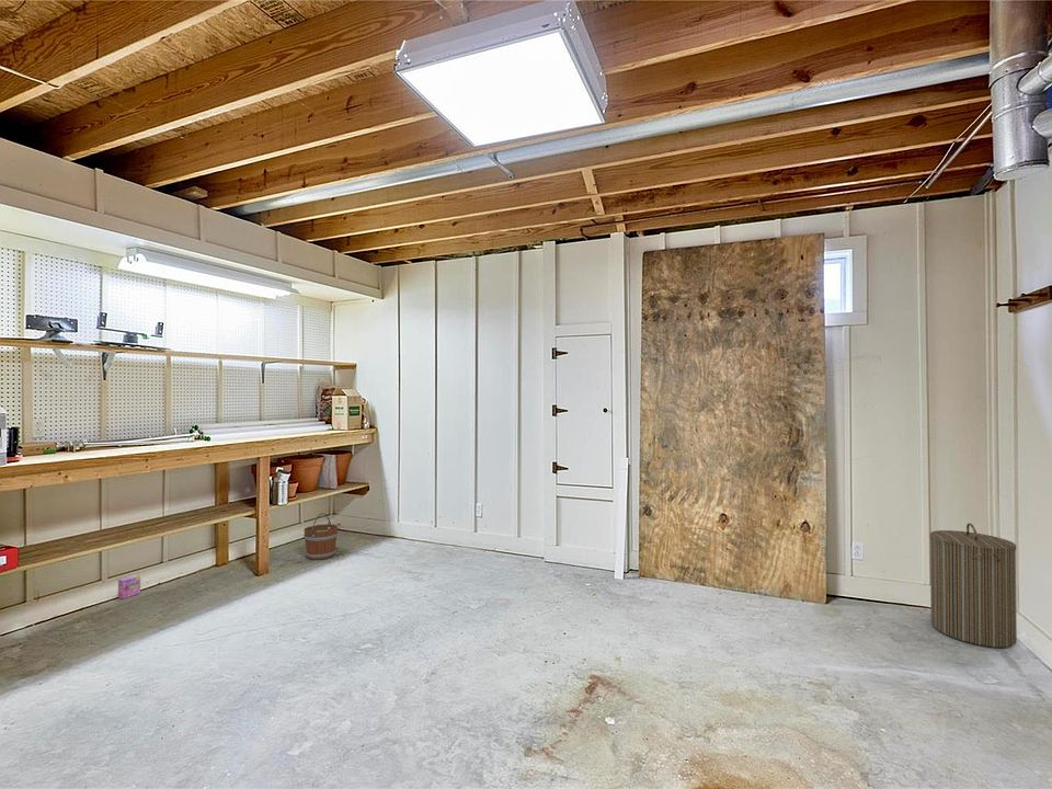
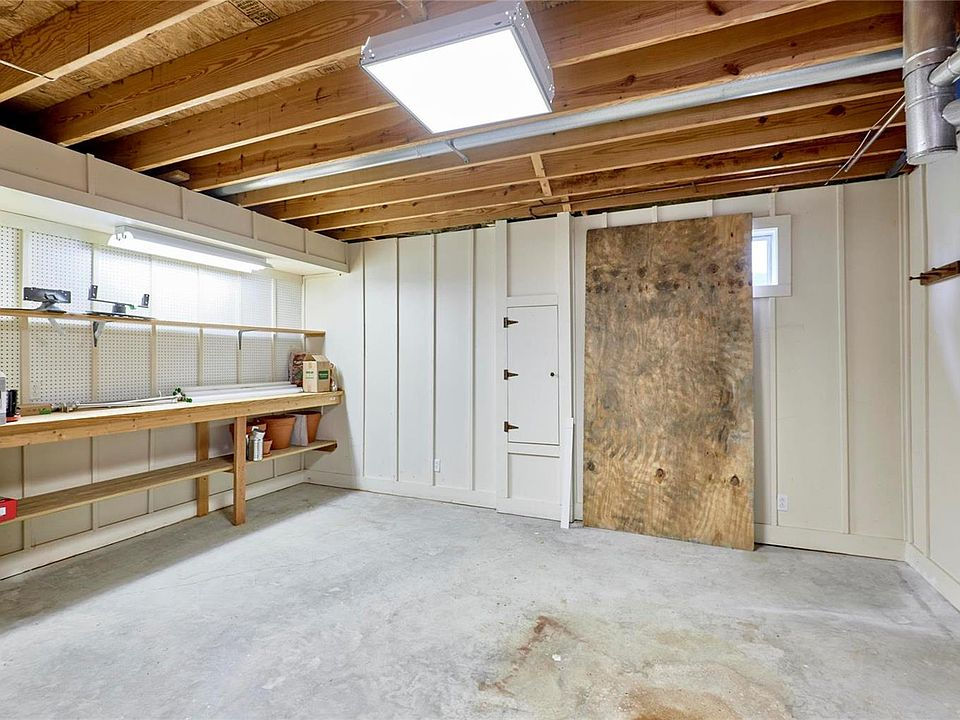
- laundry hamper [928,522,1018,649]
- box [117,574,141,599]
- wooden bucket [302,512,340,561]
